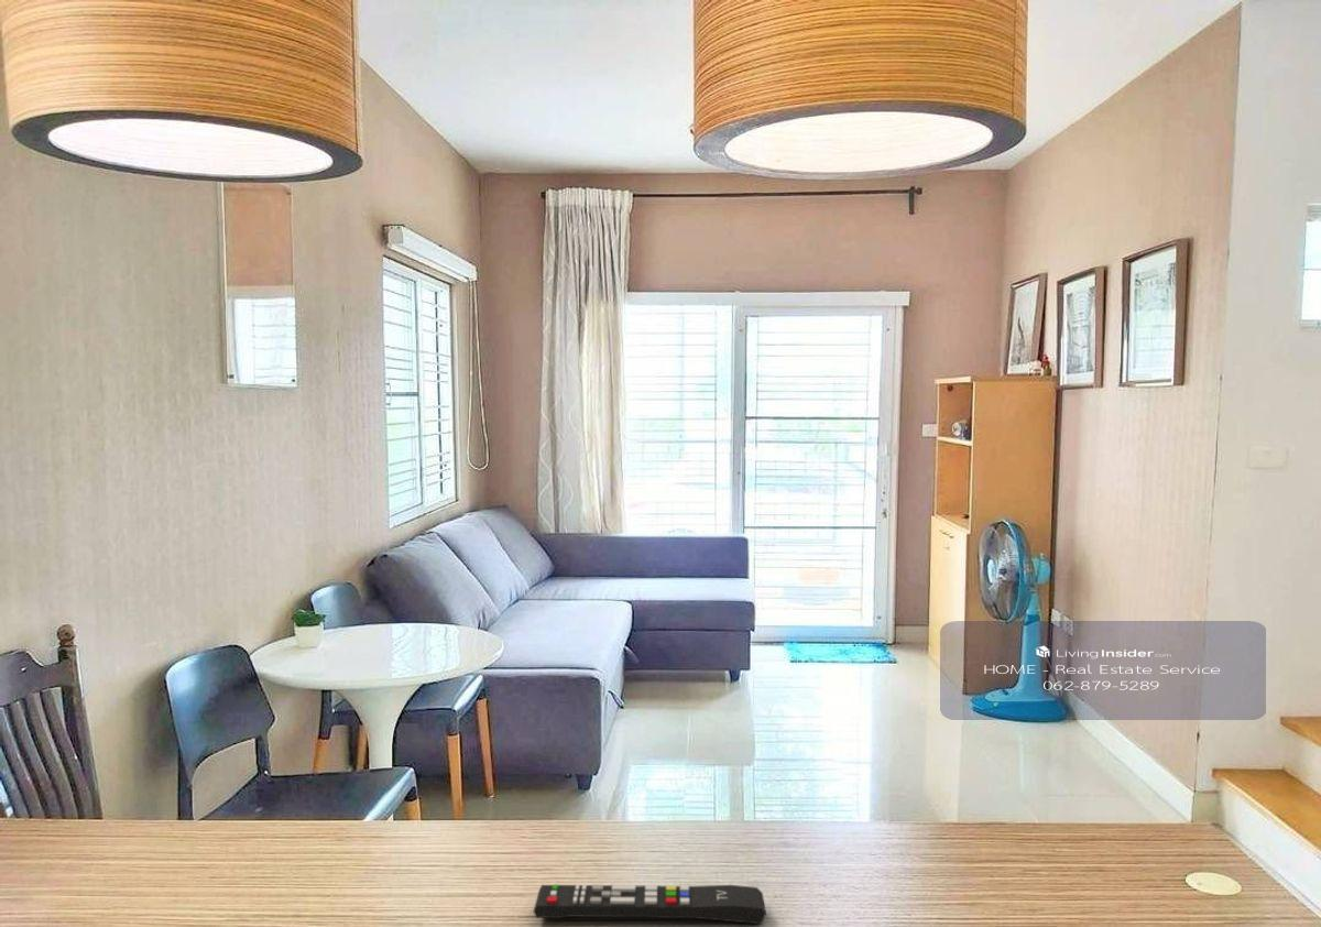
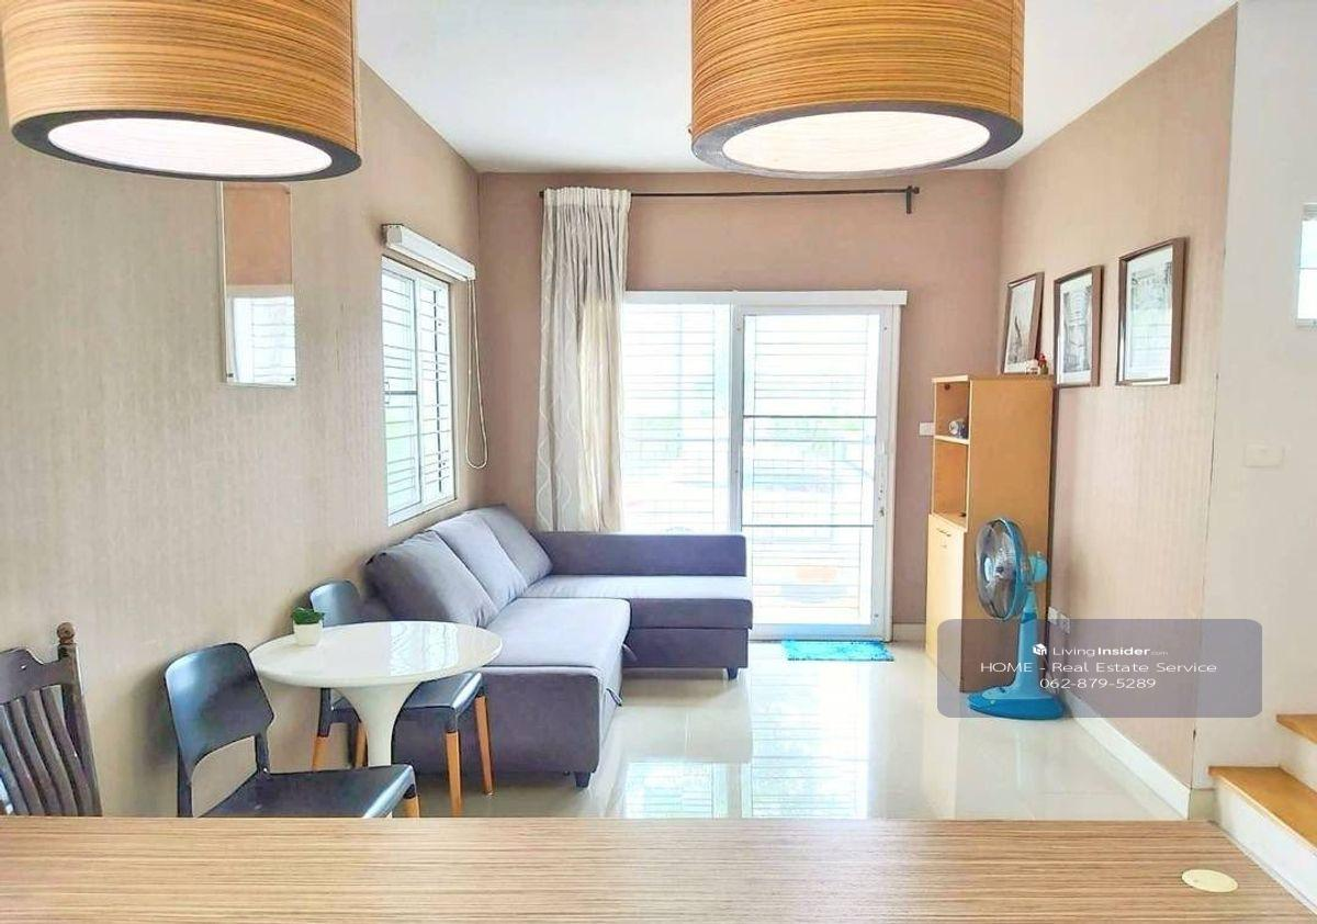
- remote control [533,883,767,925]
